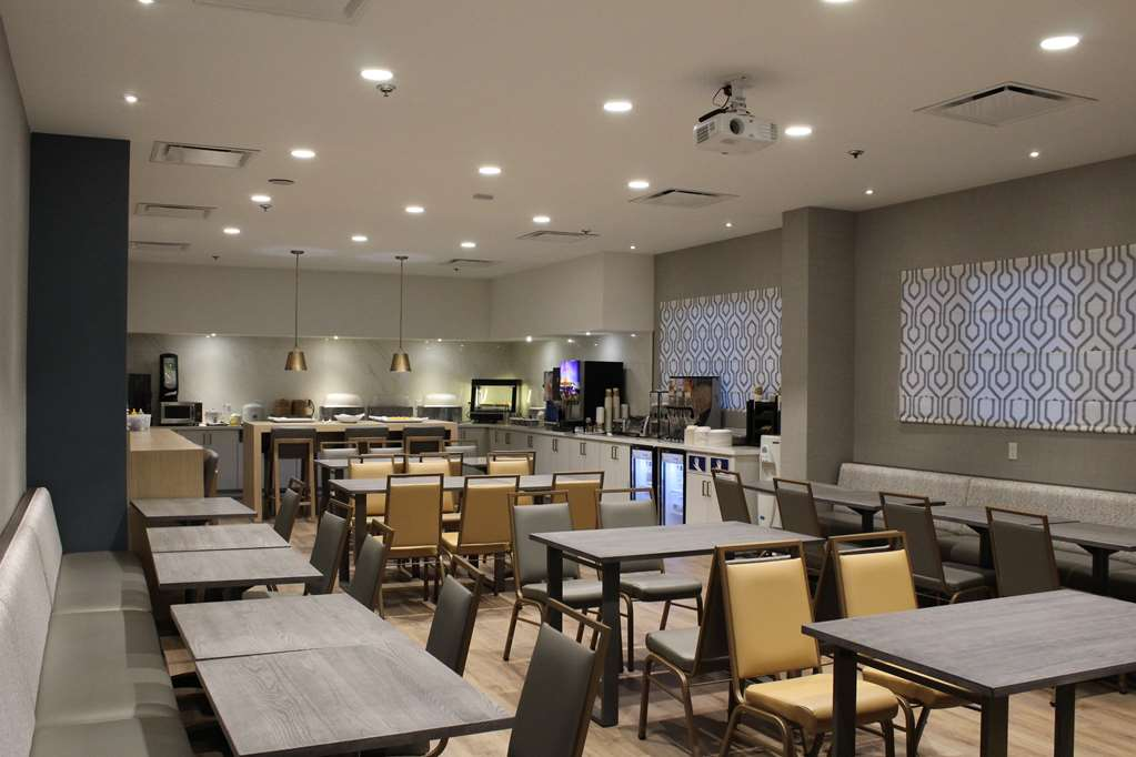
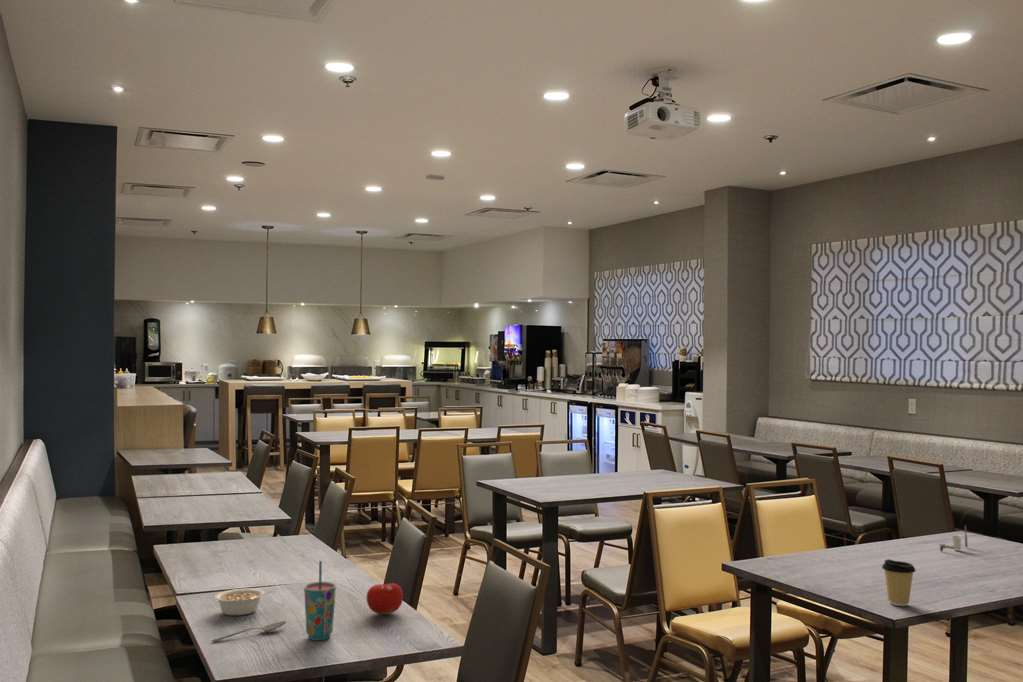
+ cup [939,524,969,552]
+ fruit [366,577,404,616]
+ cup [303,560,337,641]
+ legume [214,588,273,616]
+ spoon [210,620,287,642]
+ coffee cup [881,558,917,607]
